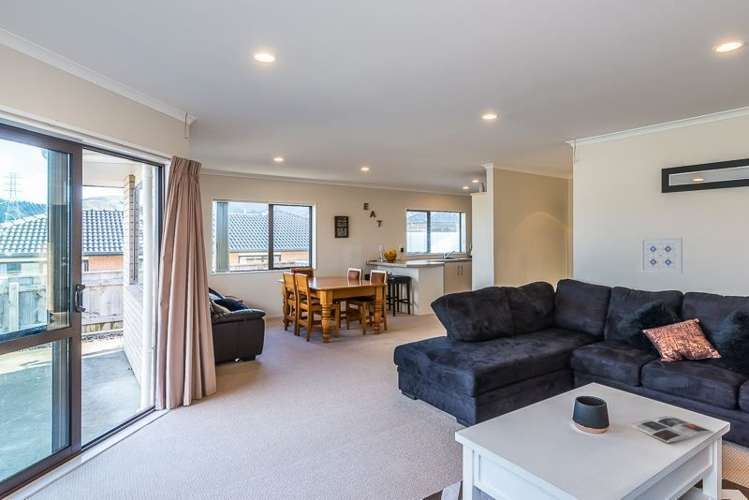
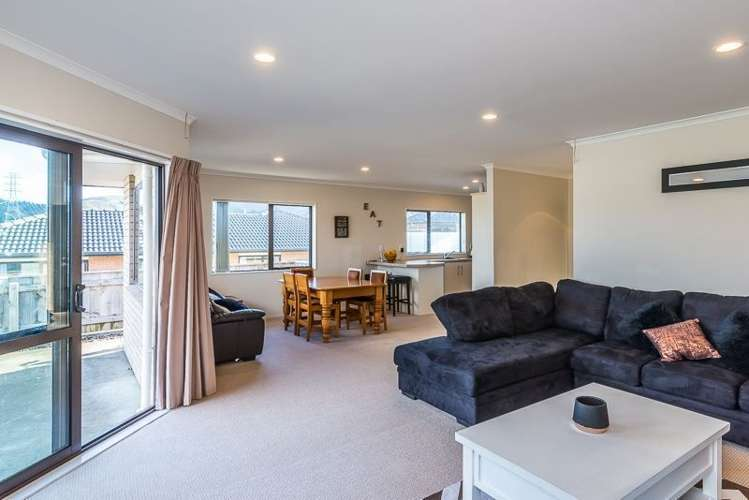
- magazine [627,415,715,444]
- wall art [640,236,683,275]
